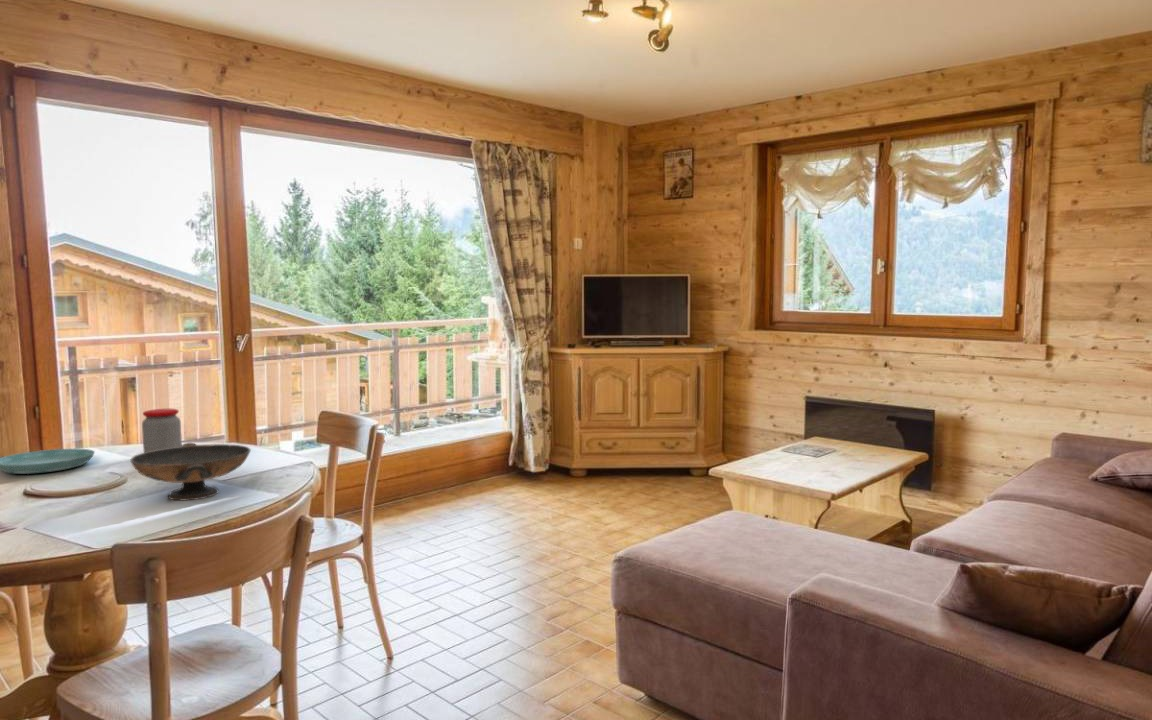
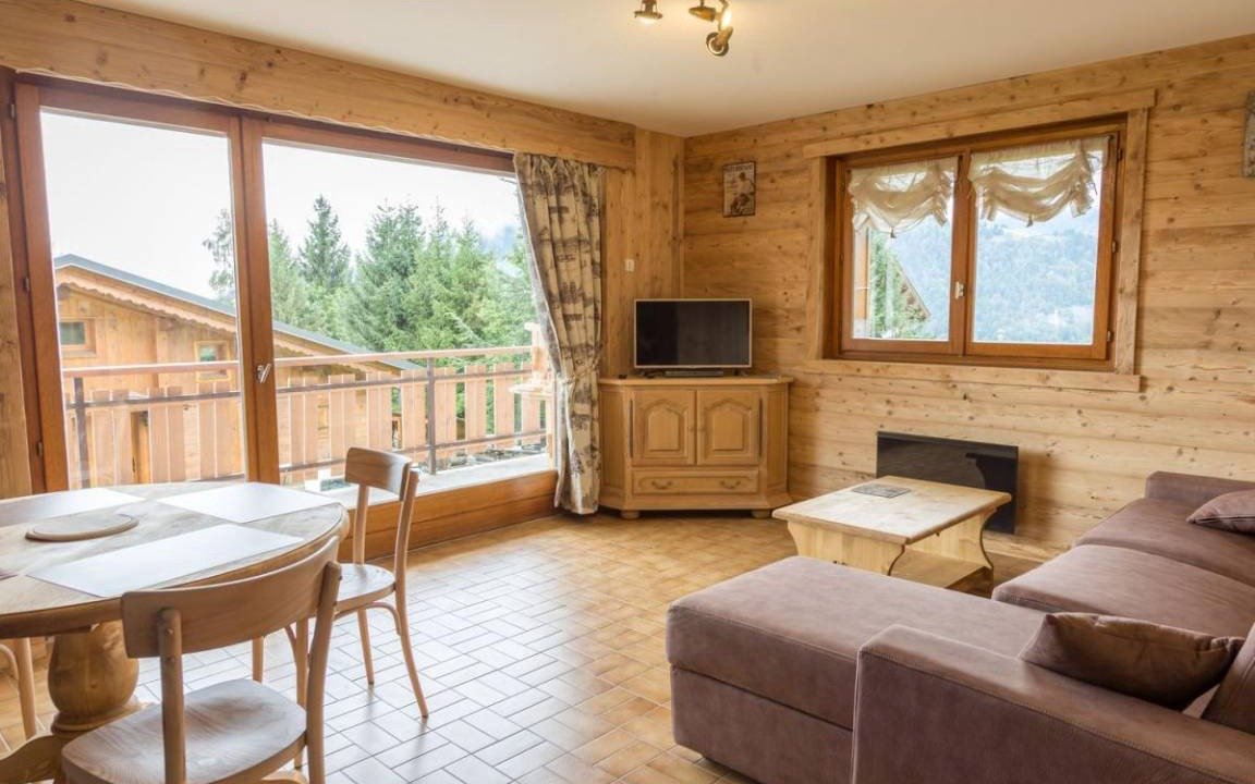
- saucer [0,448,96,475]
- jar [141,408,183,453]
- decorative bowl [129,442,252,502]
